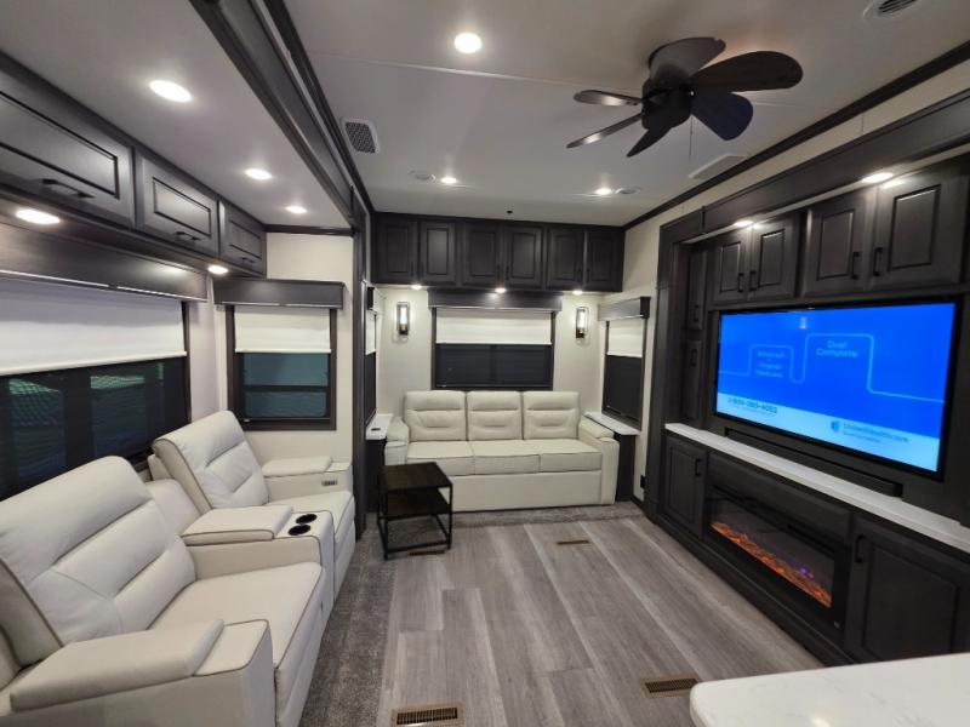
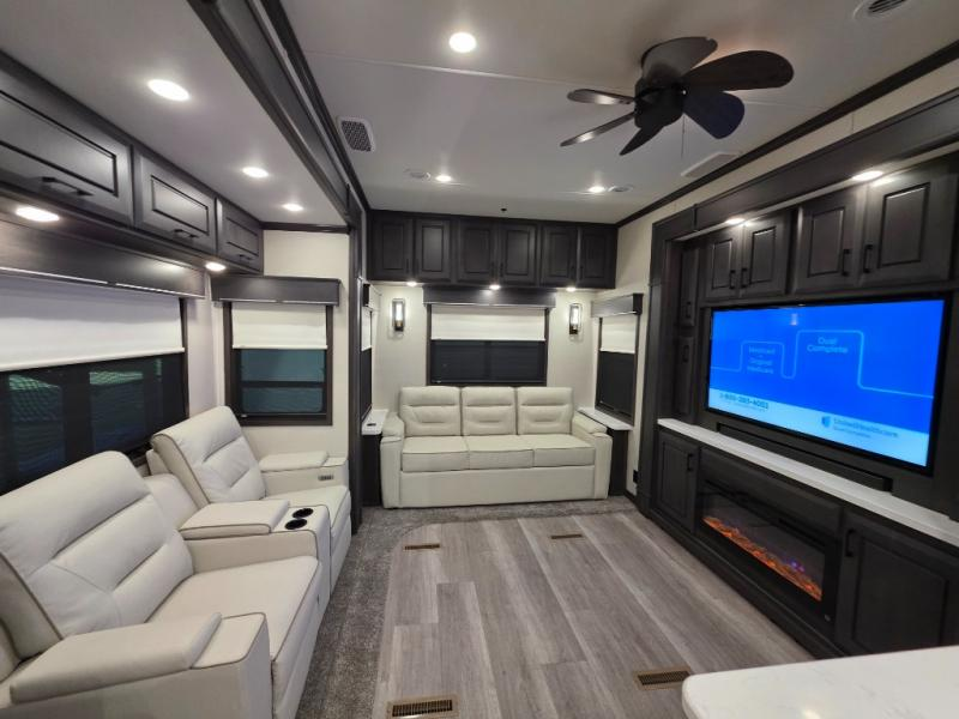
- side table [375,460,455,561]
